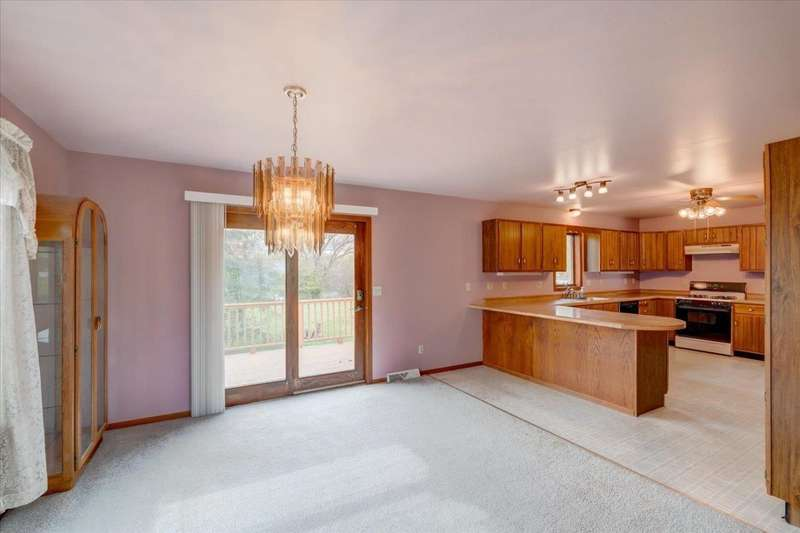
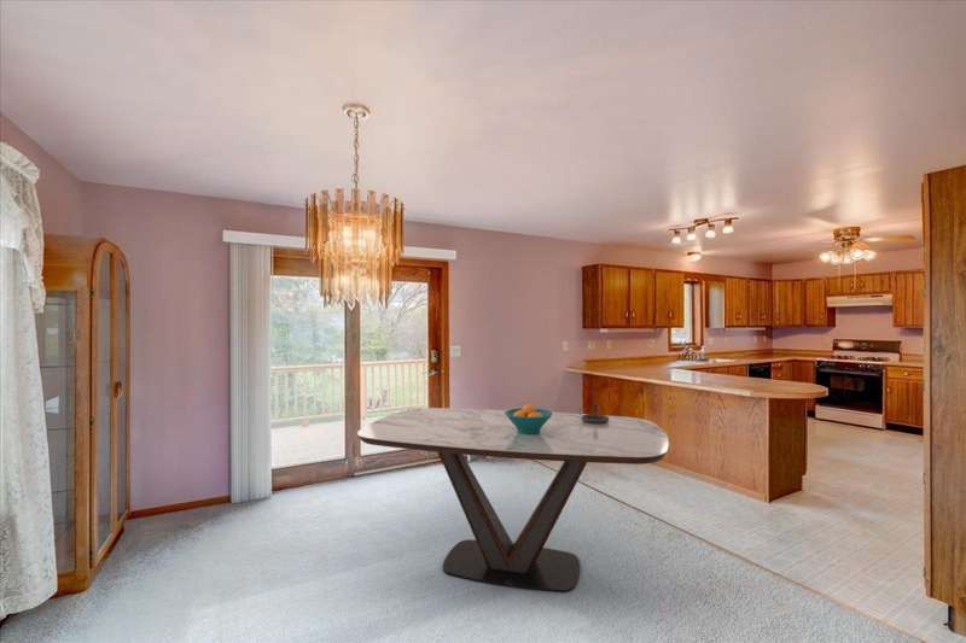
+ candlestick [578,403,609,423]
+ dining table [356,407,670,594]
+ fruit bowl [505,403,553,434]
